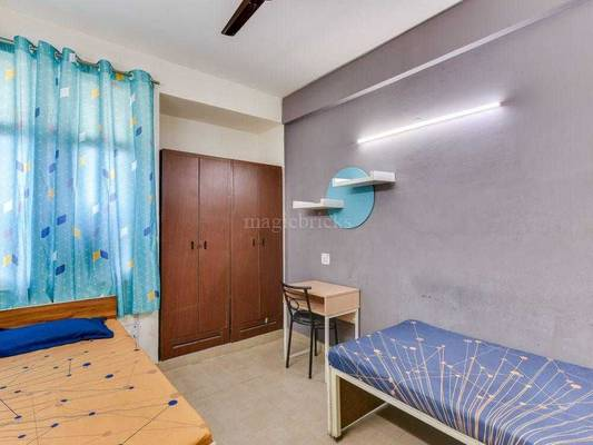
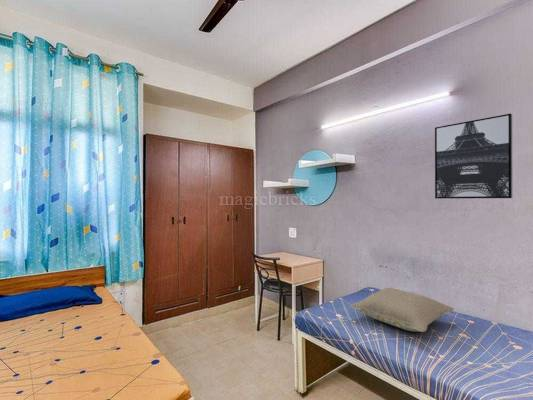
+ wall art [434,113,513,200]
+ pillow [349,287,455,333]
